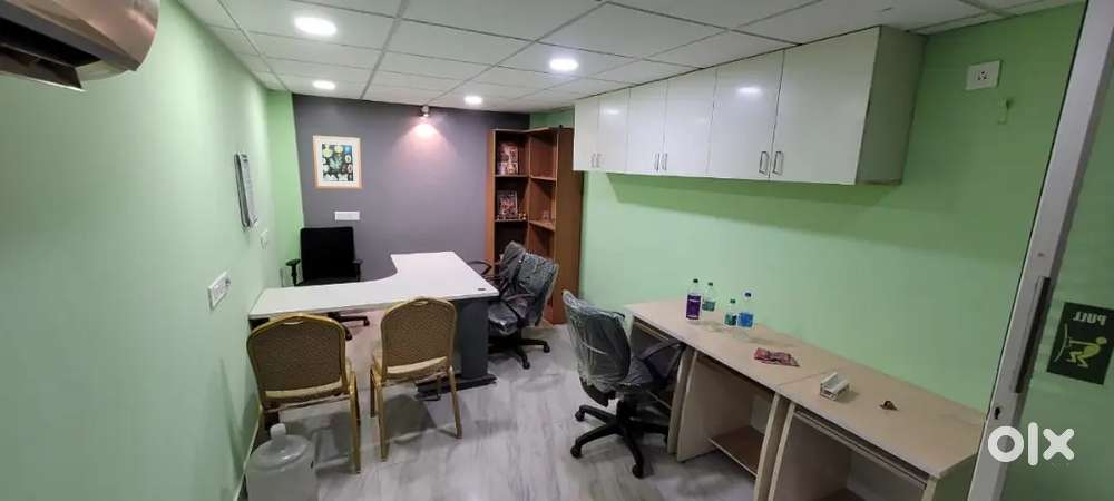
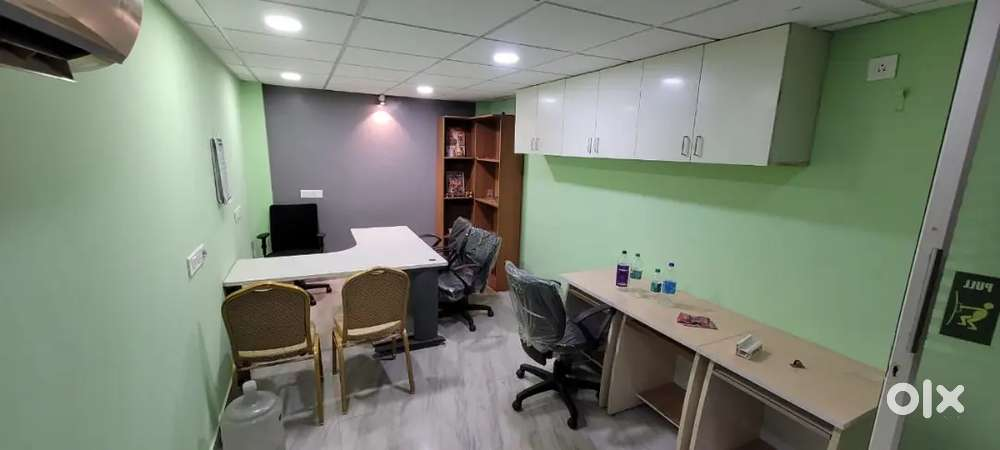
- wall art [312,135,363,190]
